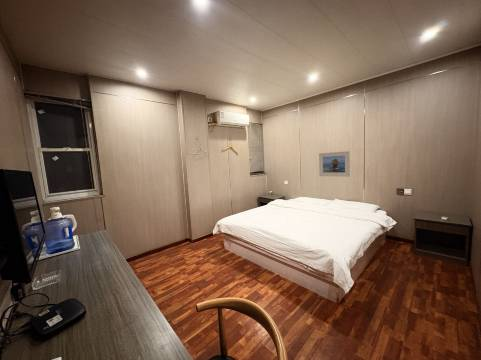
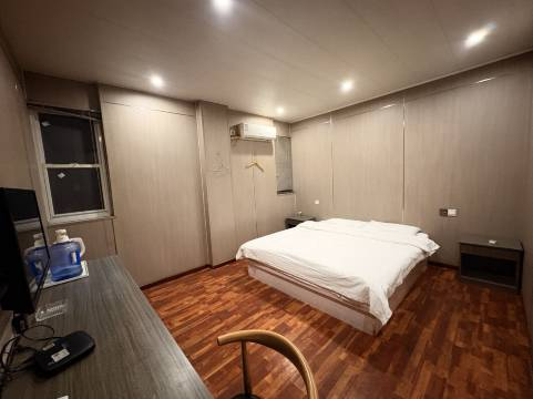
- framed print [318,150,351,177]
